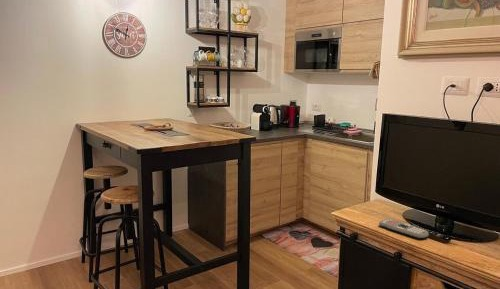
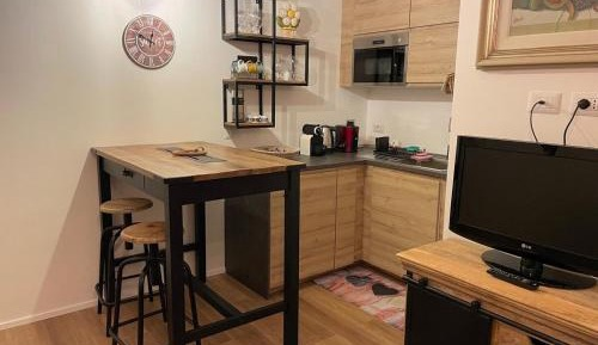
- remote control [378,217,430,240]
